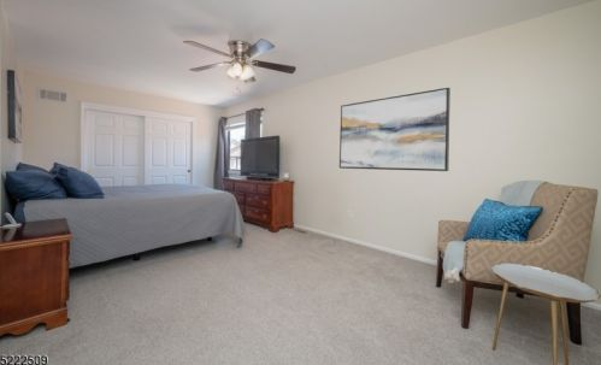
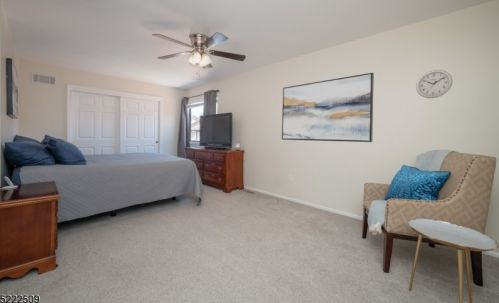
+ wall clock [415,69,454,99]
